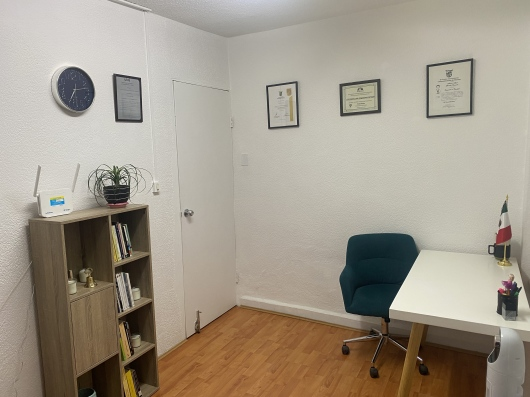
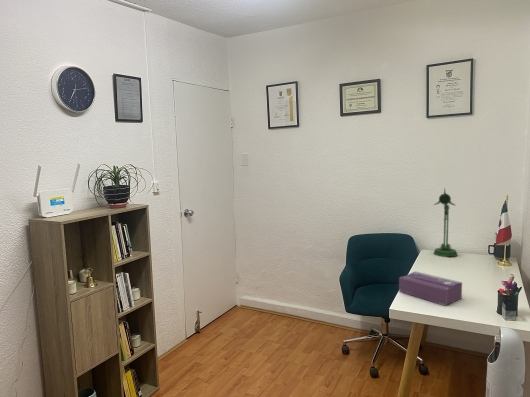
+ desk lamp [433,187,458,258]
+ tissue box [398,270,463,307]
